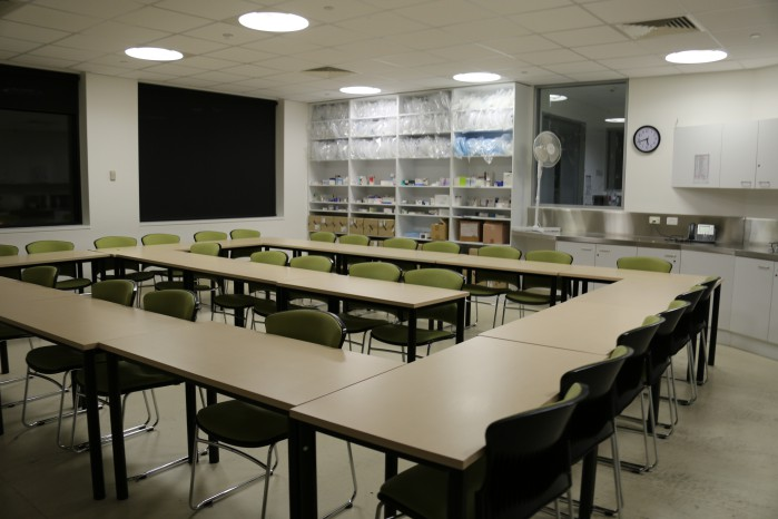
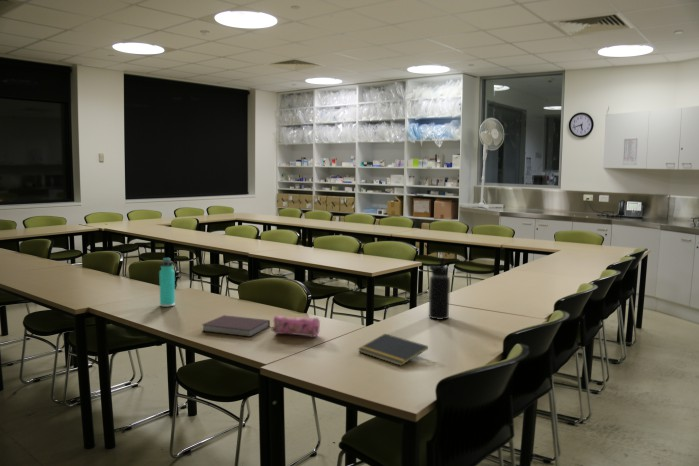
+ thermos bottle [158,257,176,308]
+ pencil case [271,313,321,338]
+ notepad [357,333,429,367]
+ notebook [201,314,271,338]
+ water bottle [428,257,451,321]
